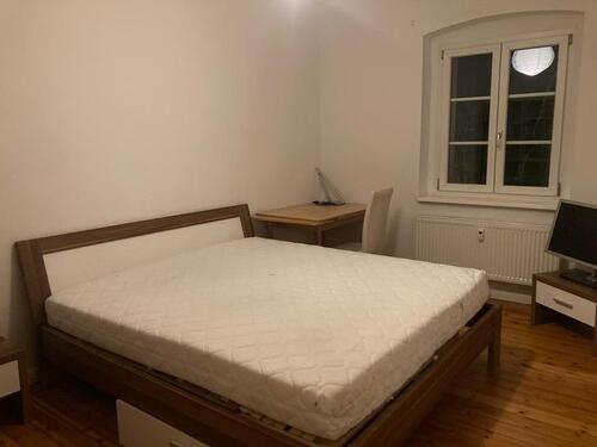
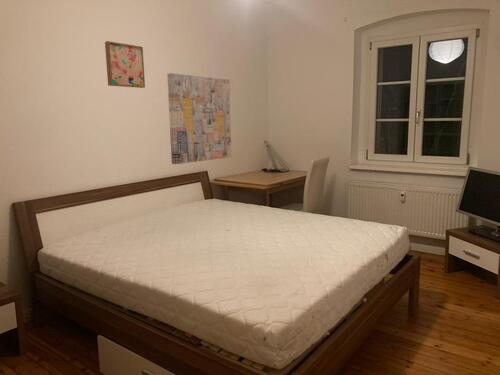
+ wall art [166,72,232,165]
+ wall art [104,40,146,89]
